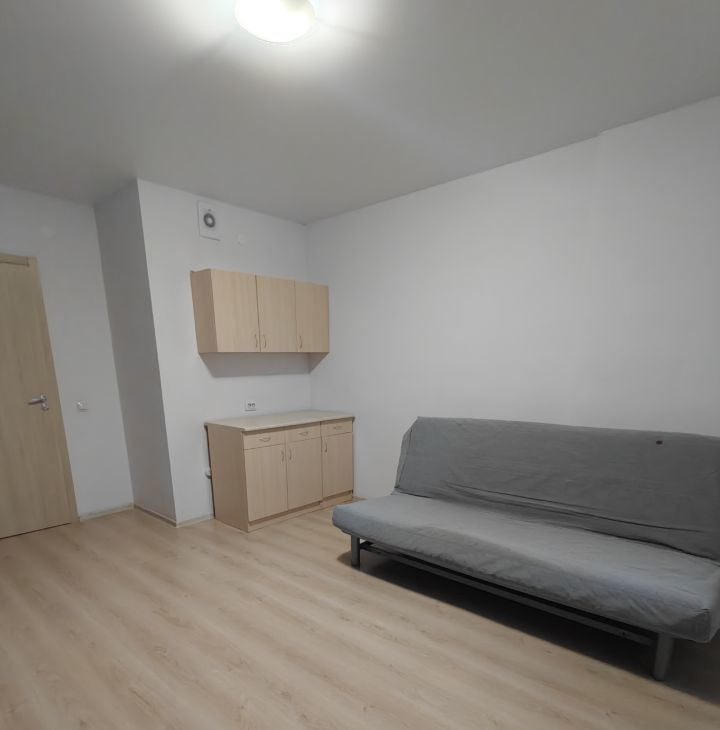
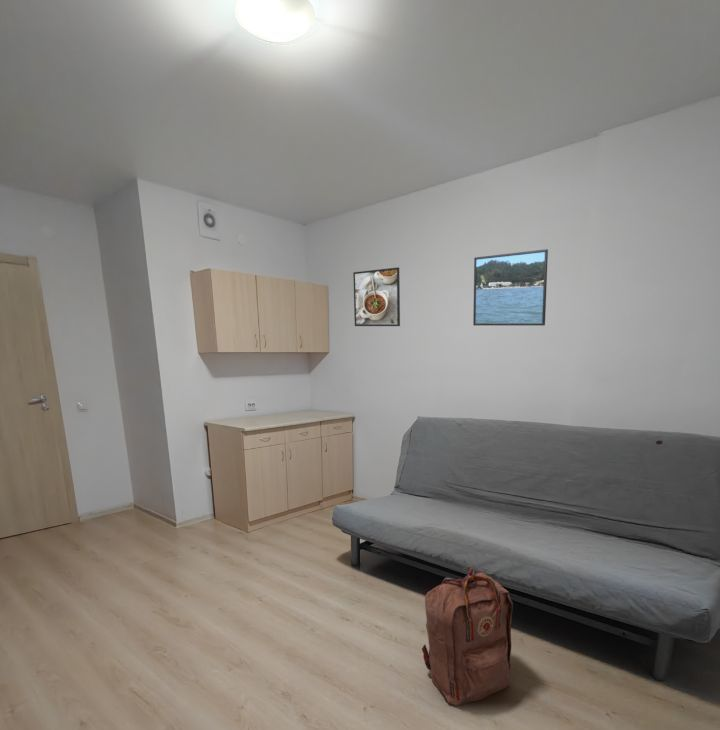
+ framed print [472,248,549,326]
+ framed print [352,266,401,327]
+ backpack [421,567,514,707]
